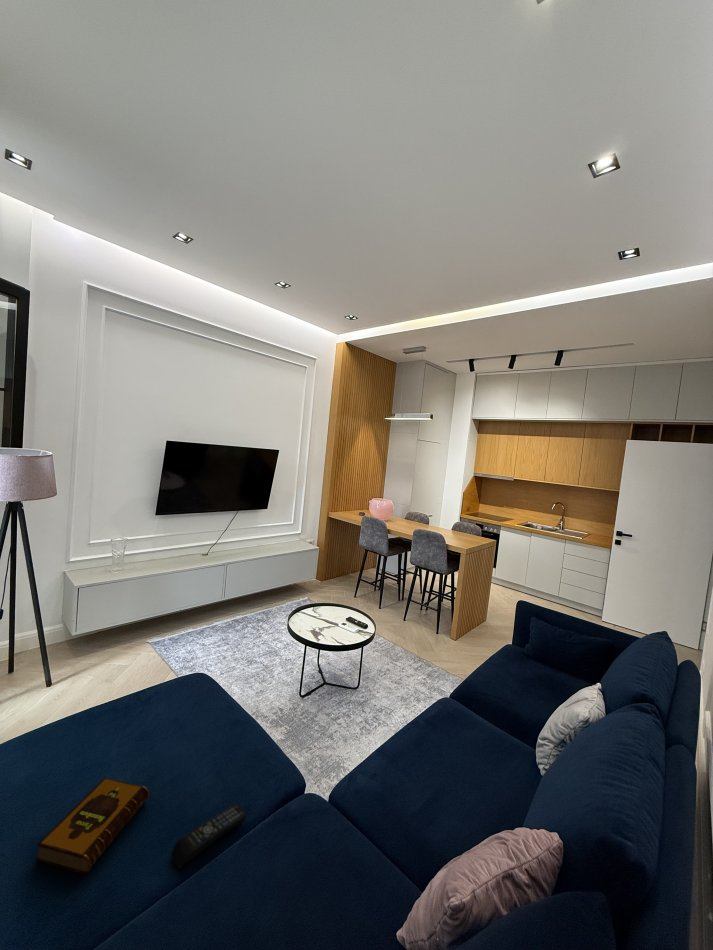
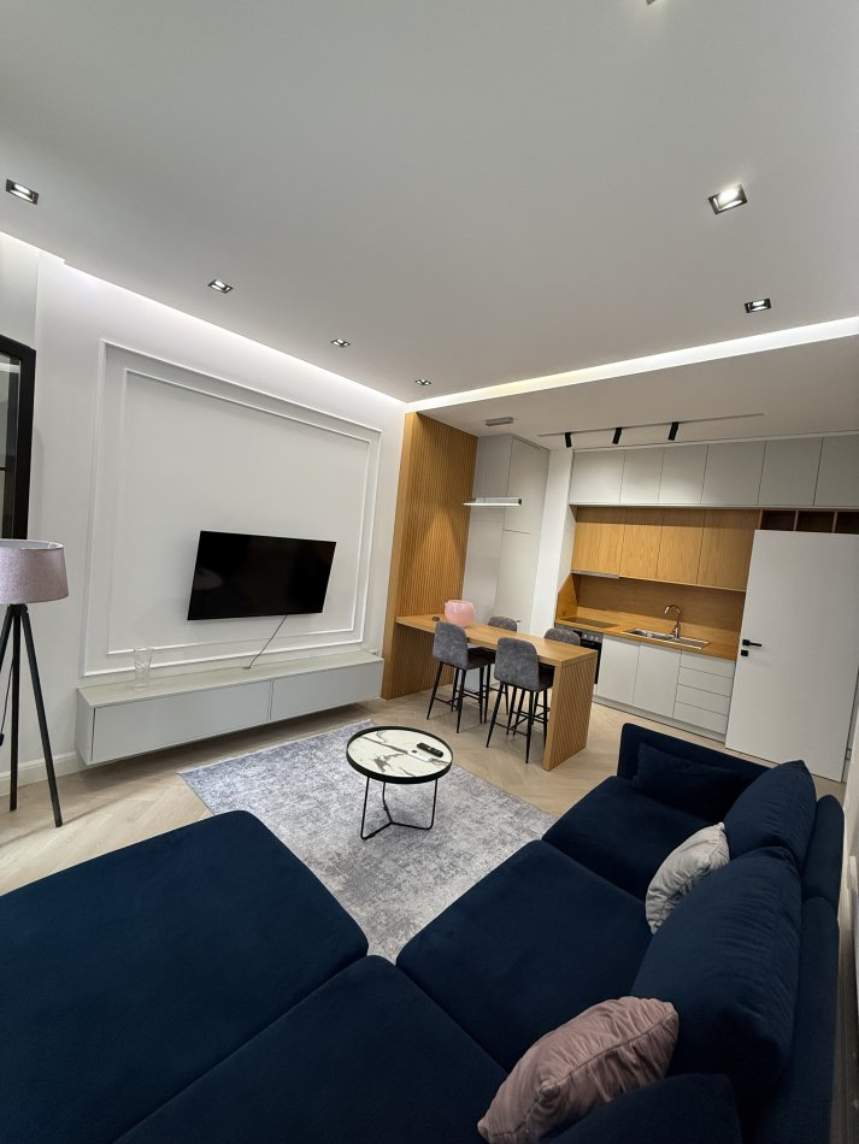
- remote control [170,803,247,870]
- hardback book [35,777,150,875]
